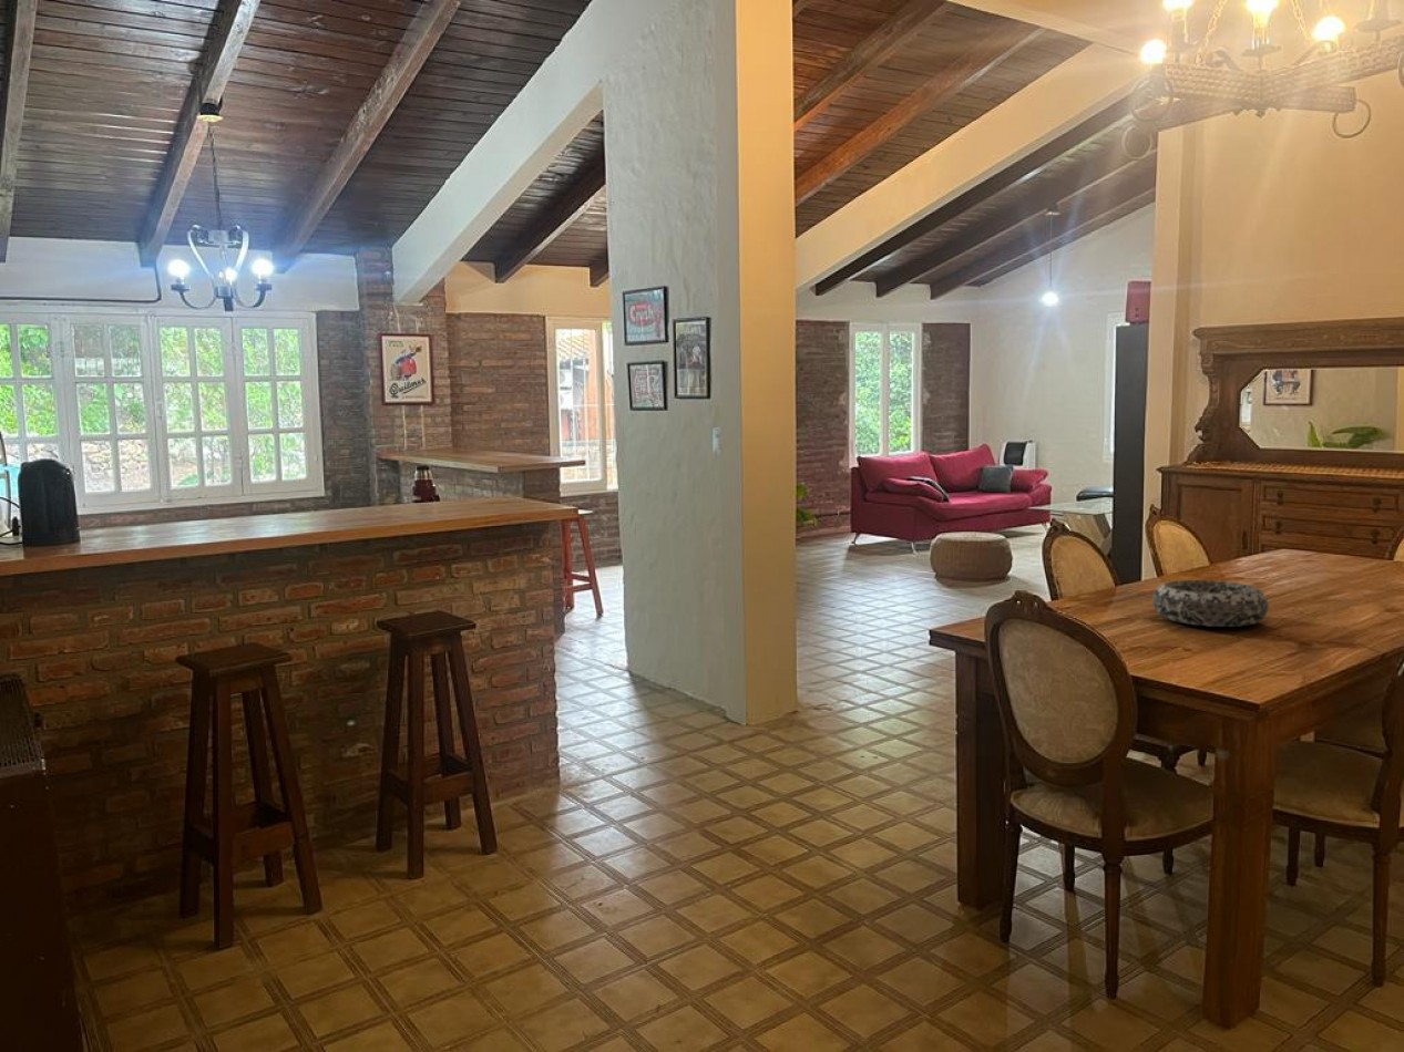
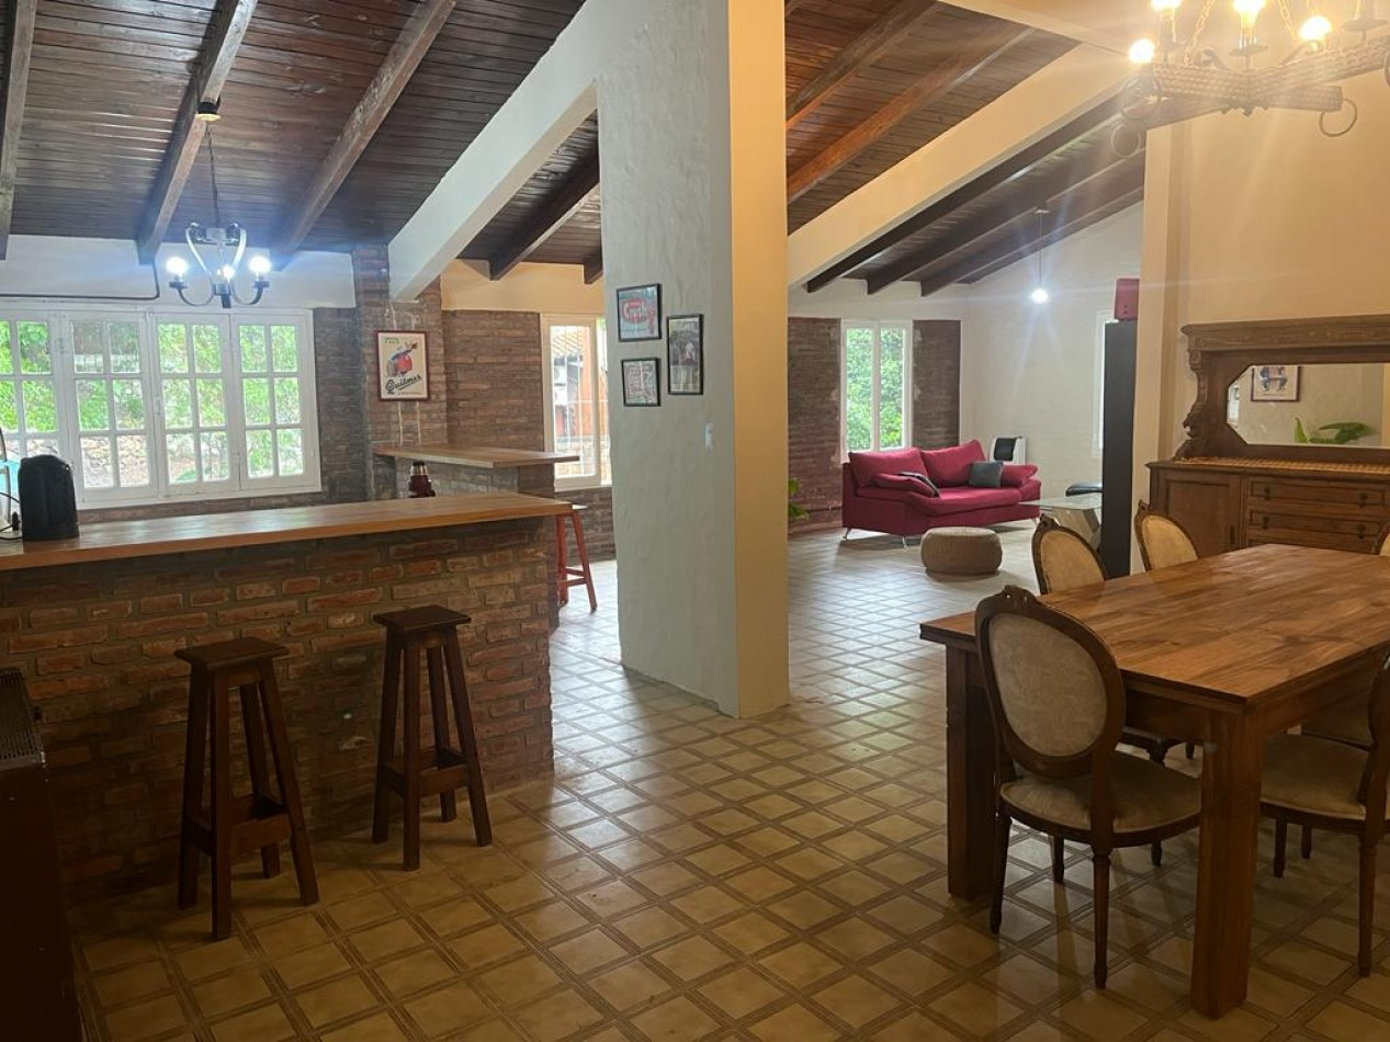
- decorative bowl [1151,579,1270,628]
